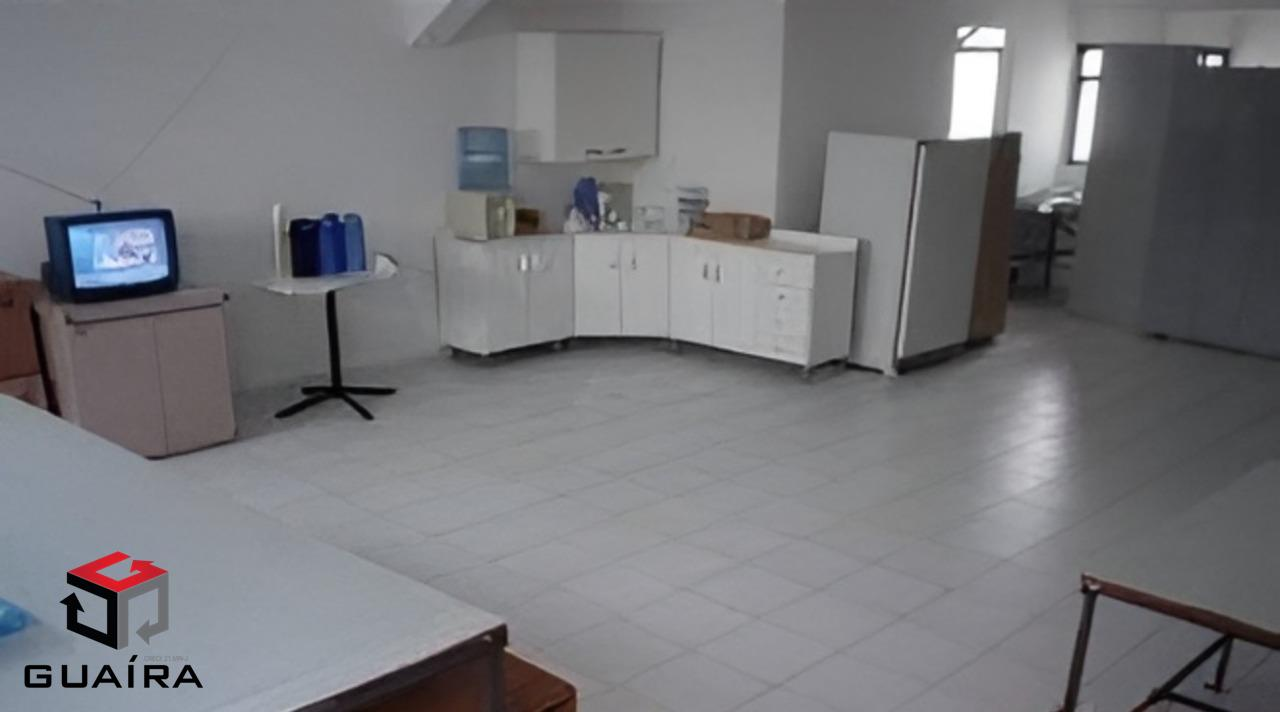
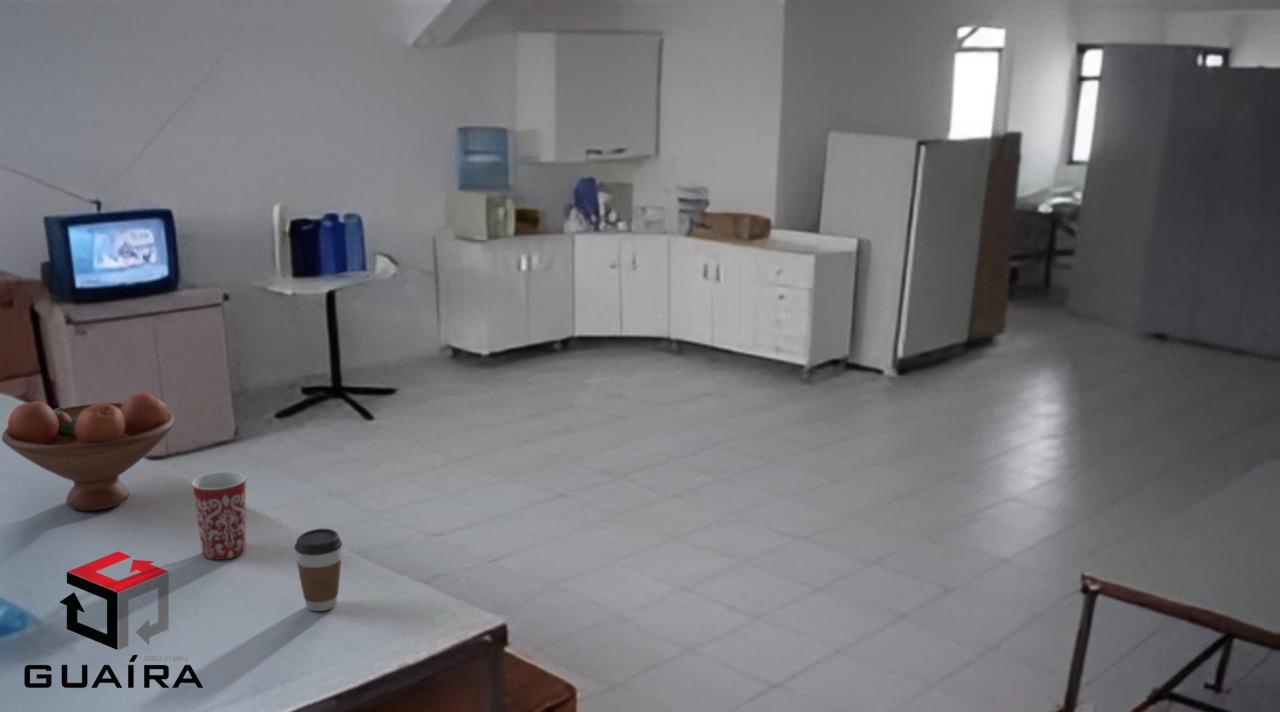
+ mug [190,471,248,560]
+ coffee cup [293,528,343,612]
+ fruit bowl [1,392,176,512]
